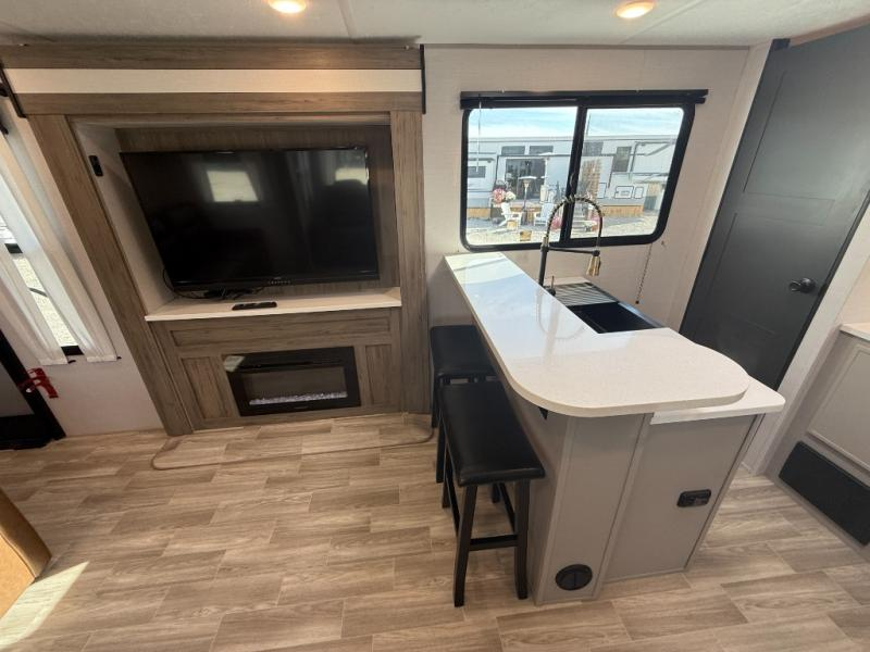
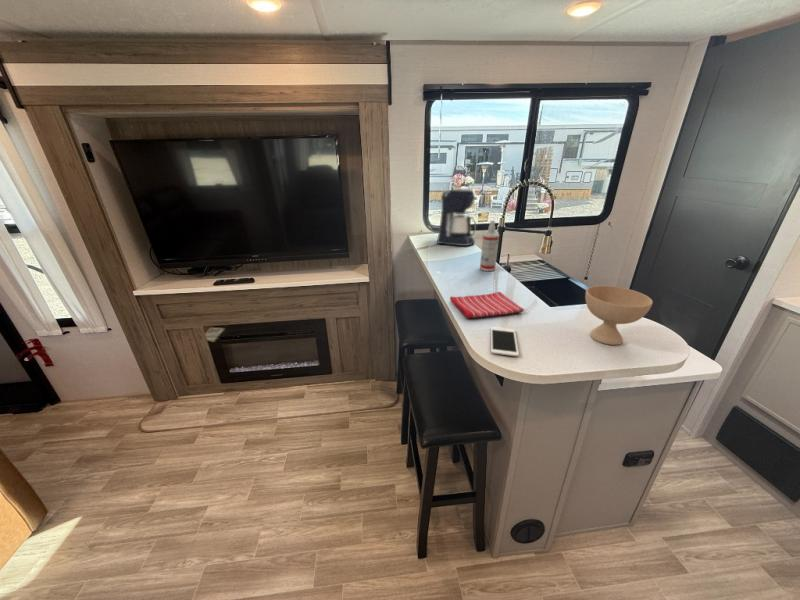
+ spray bottle [479,219,500,272]
+ cell phone [490,326,520,357]
+ dish towel [449,291,525,319]
+ bowl [584,285,654,346]
+ coffee maker [436,187,477,247]
